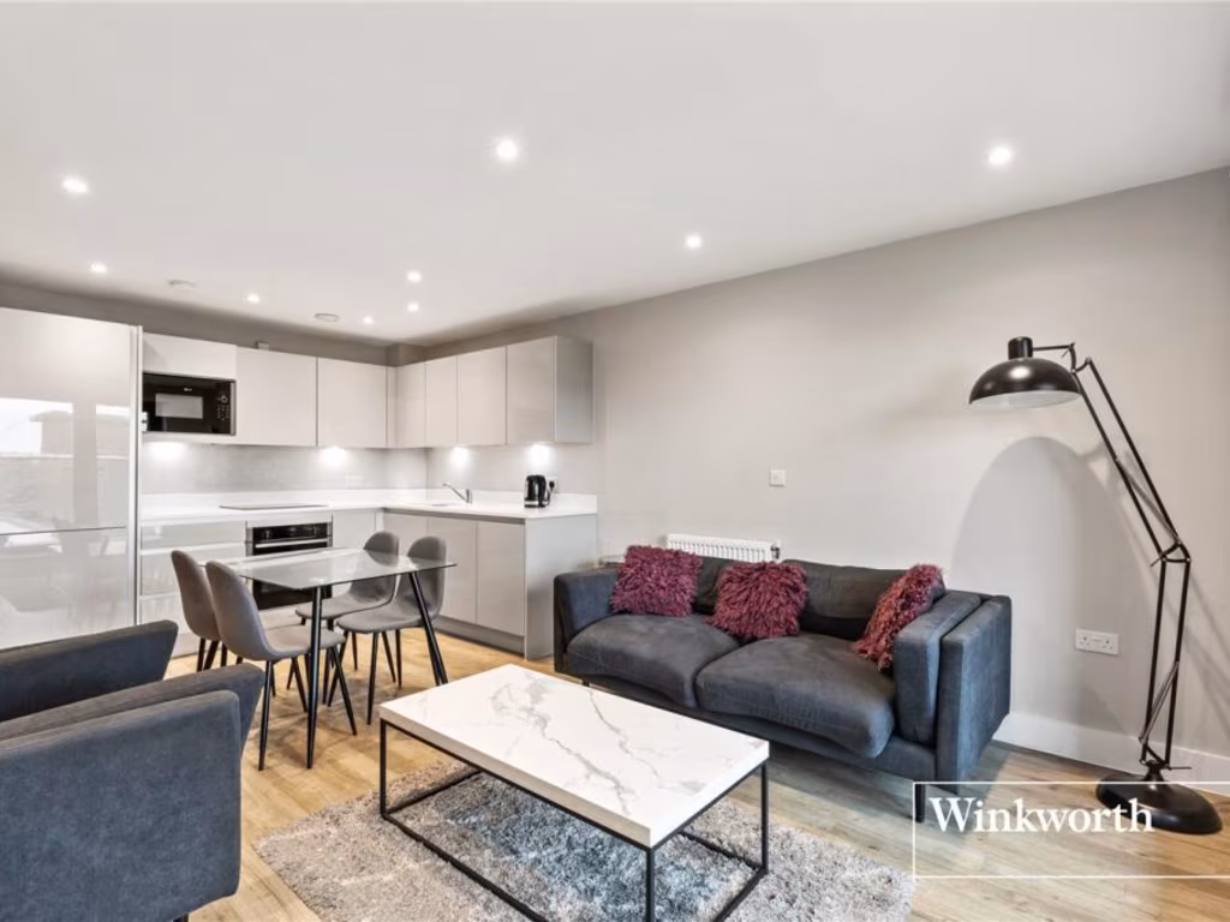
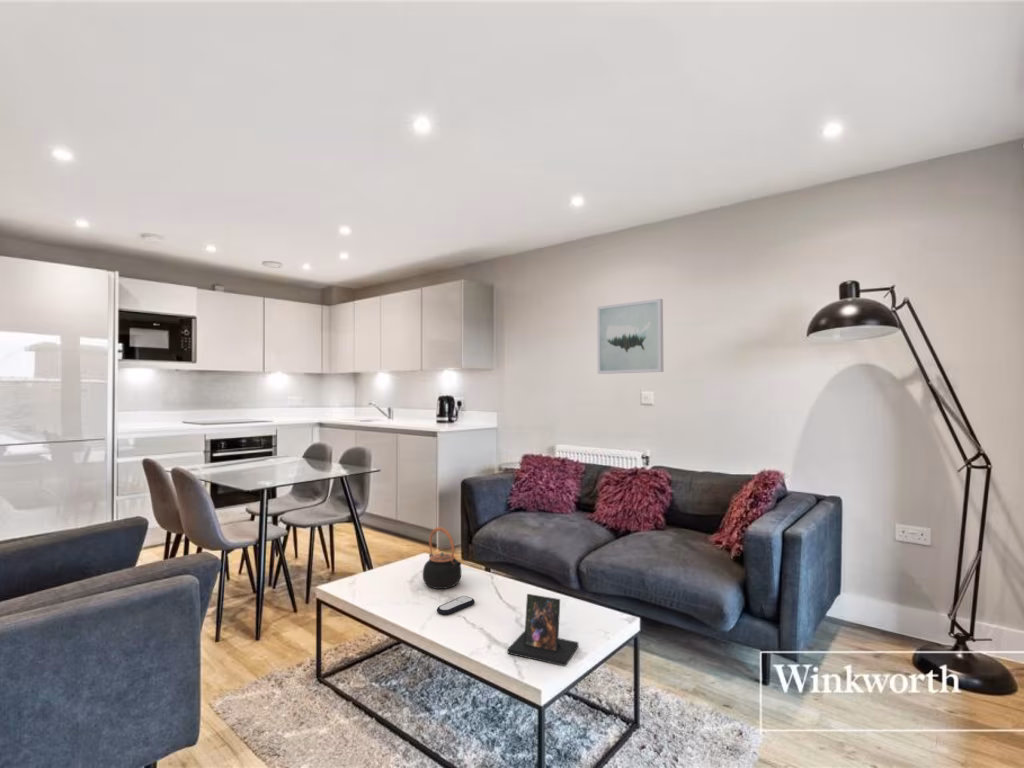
+ wall art [596,298,665,375]
+ remote control [436,595,475,616]
+ teapot [422,526,462,590]
+ photo frame [507,593,579,667]
